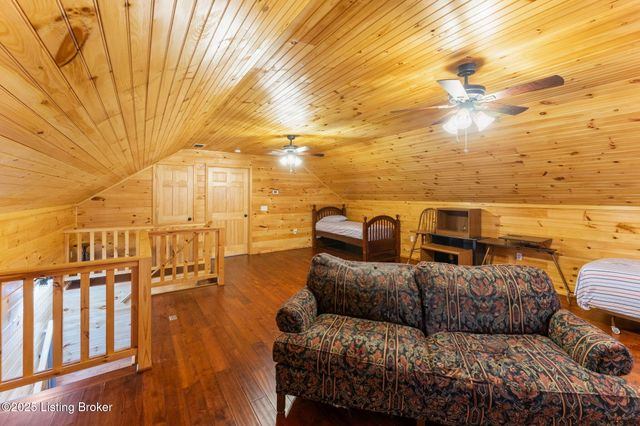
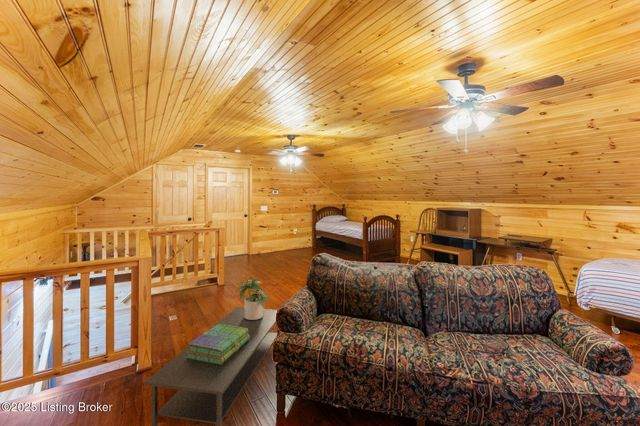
+ potted plant [235,276,271,320]
+ coffee table [144,306,281,426]
+ stack of books [186,324,250,365]
